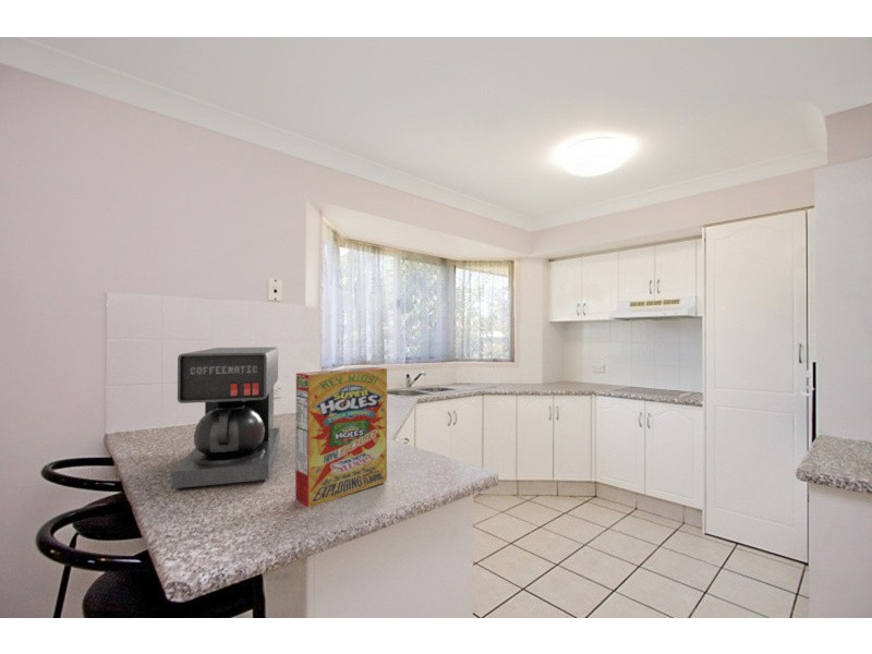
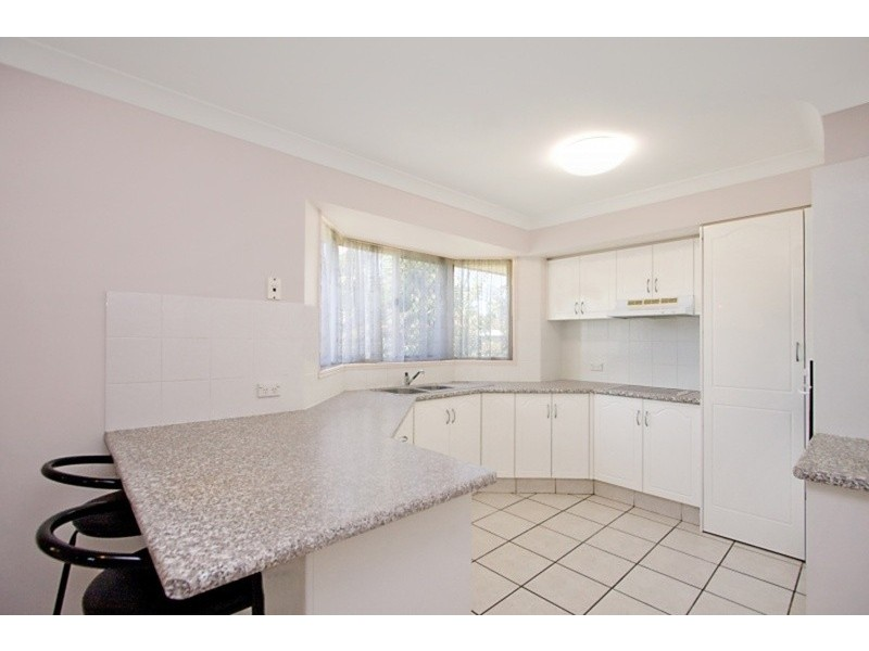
- cereal box [294,366,388,508]
- coffee maker [171,347,281,489]
